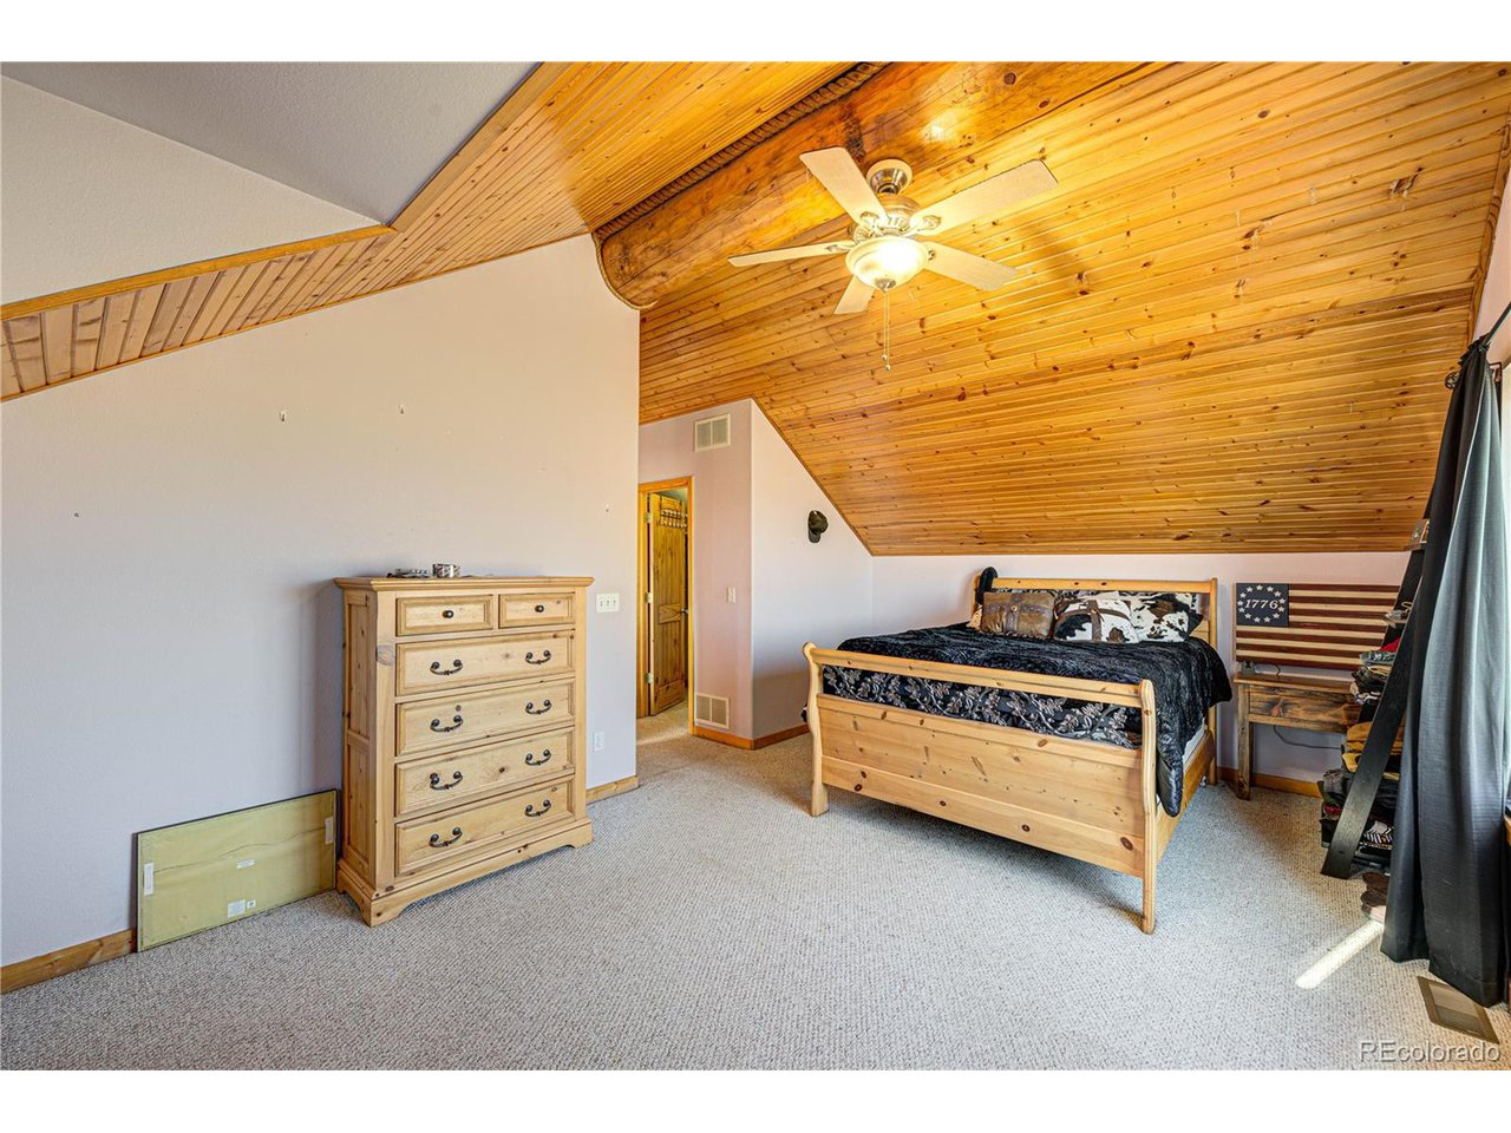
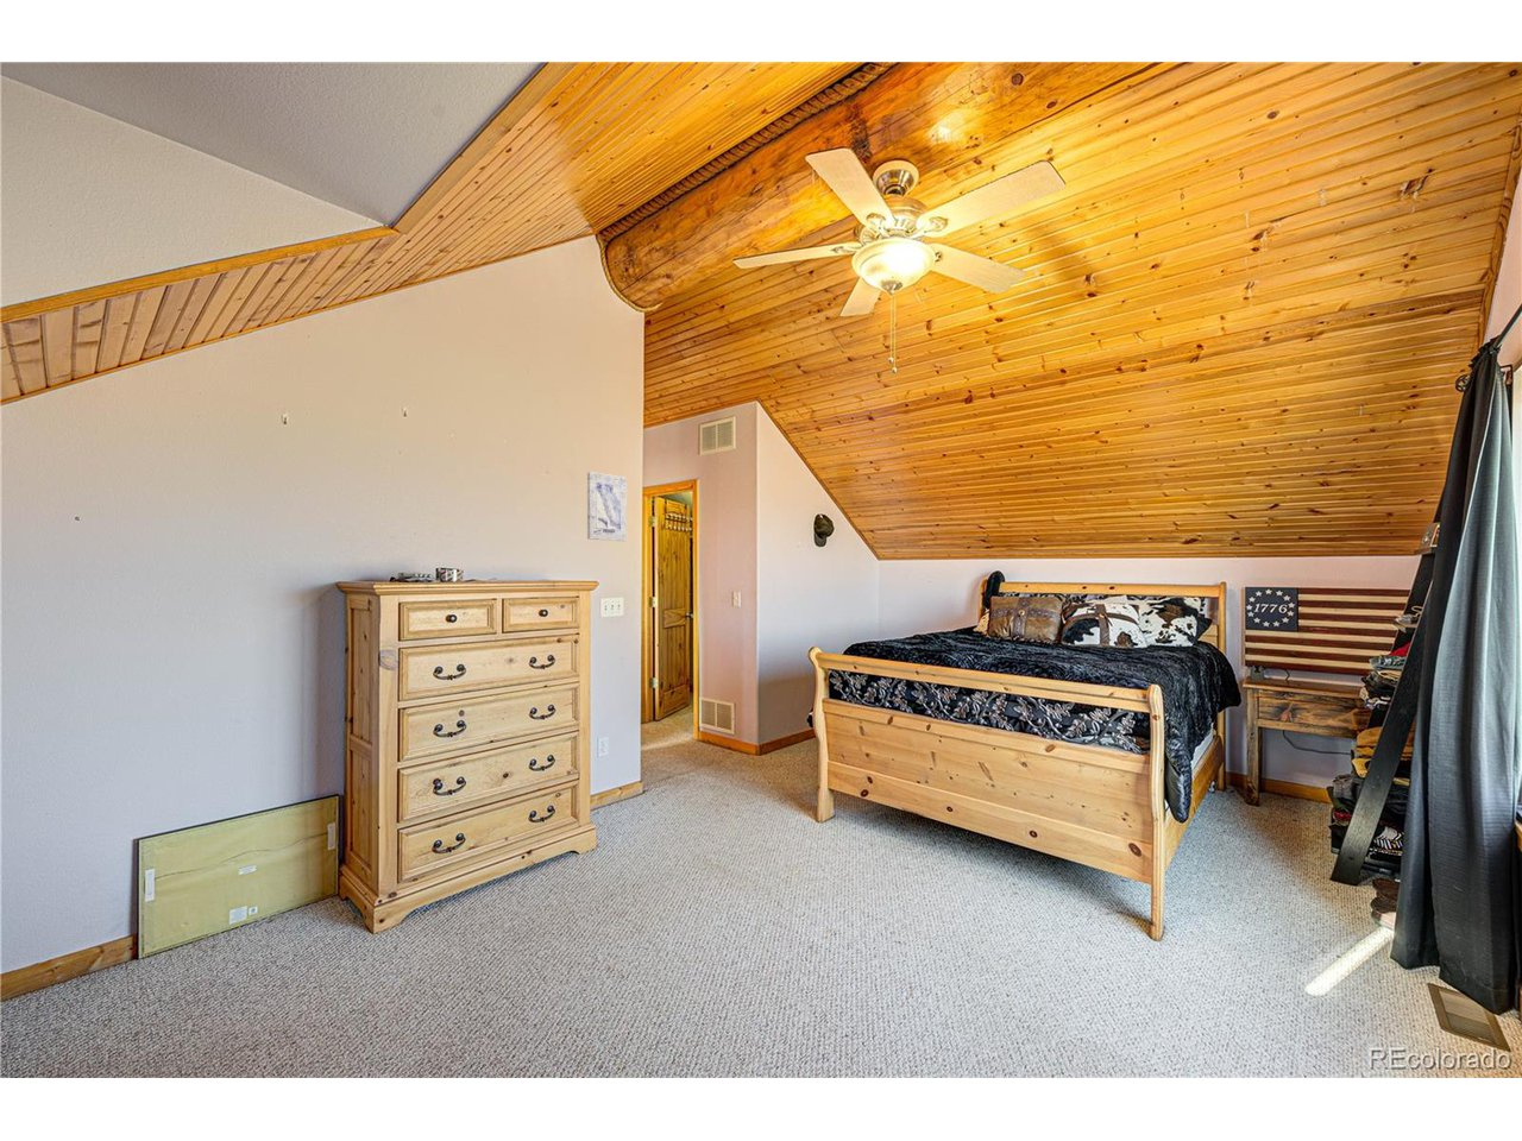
+ wall art [586,471,628,542]
